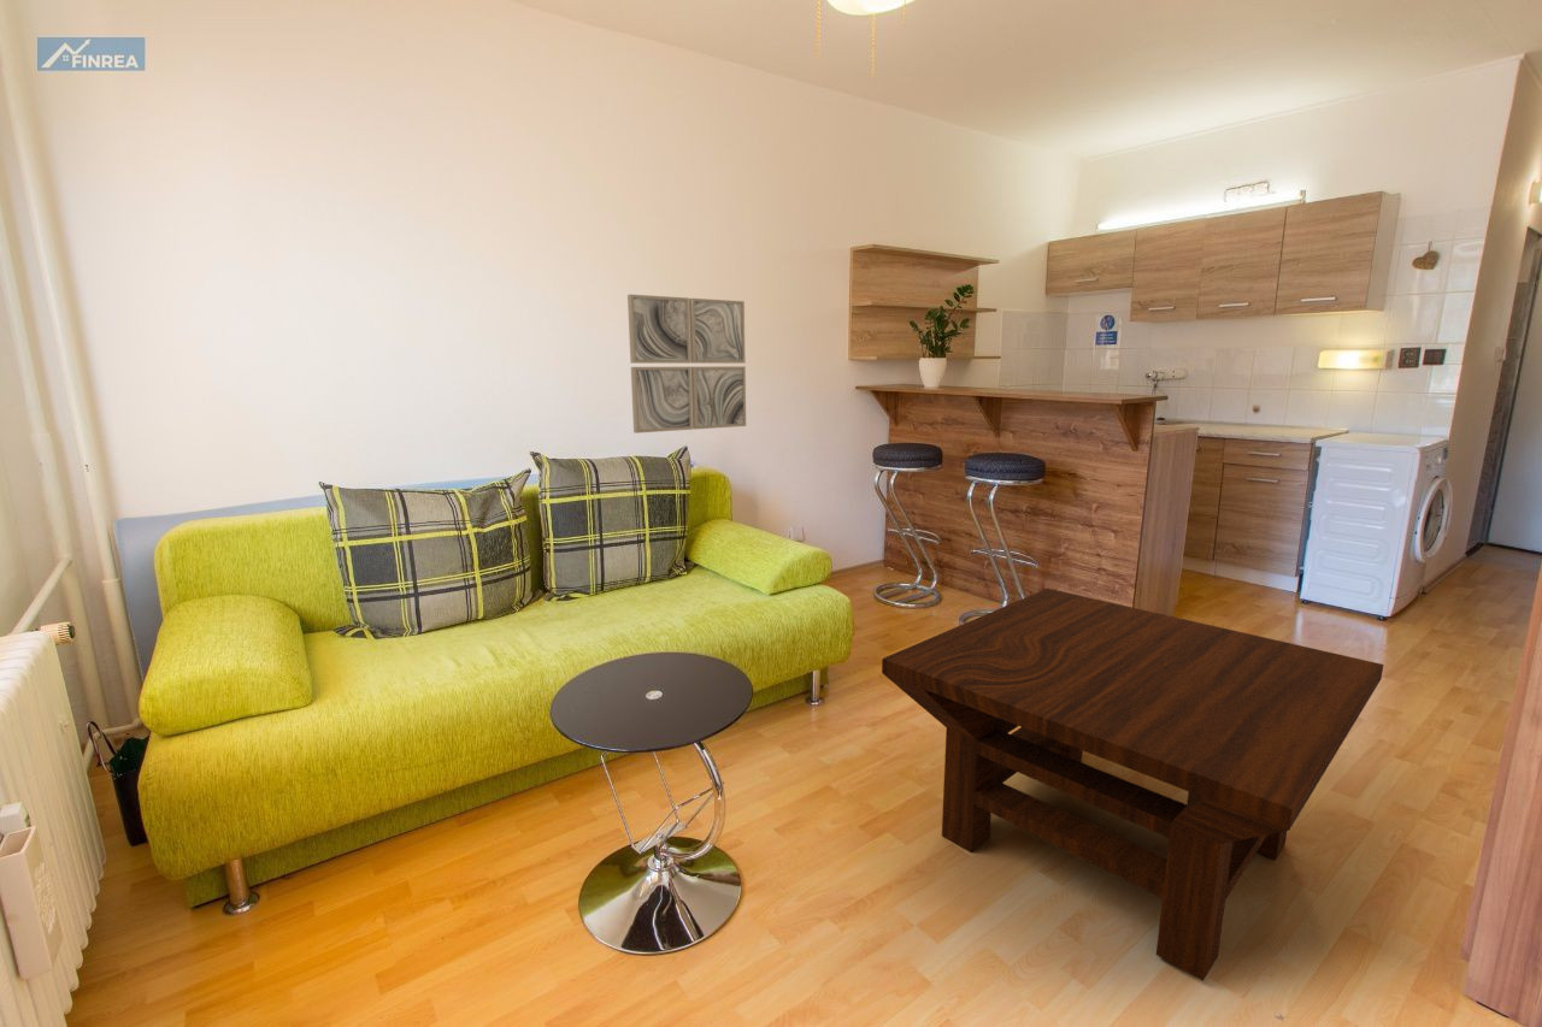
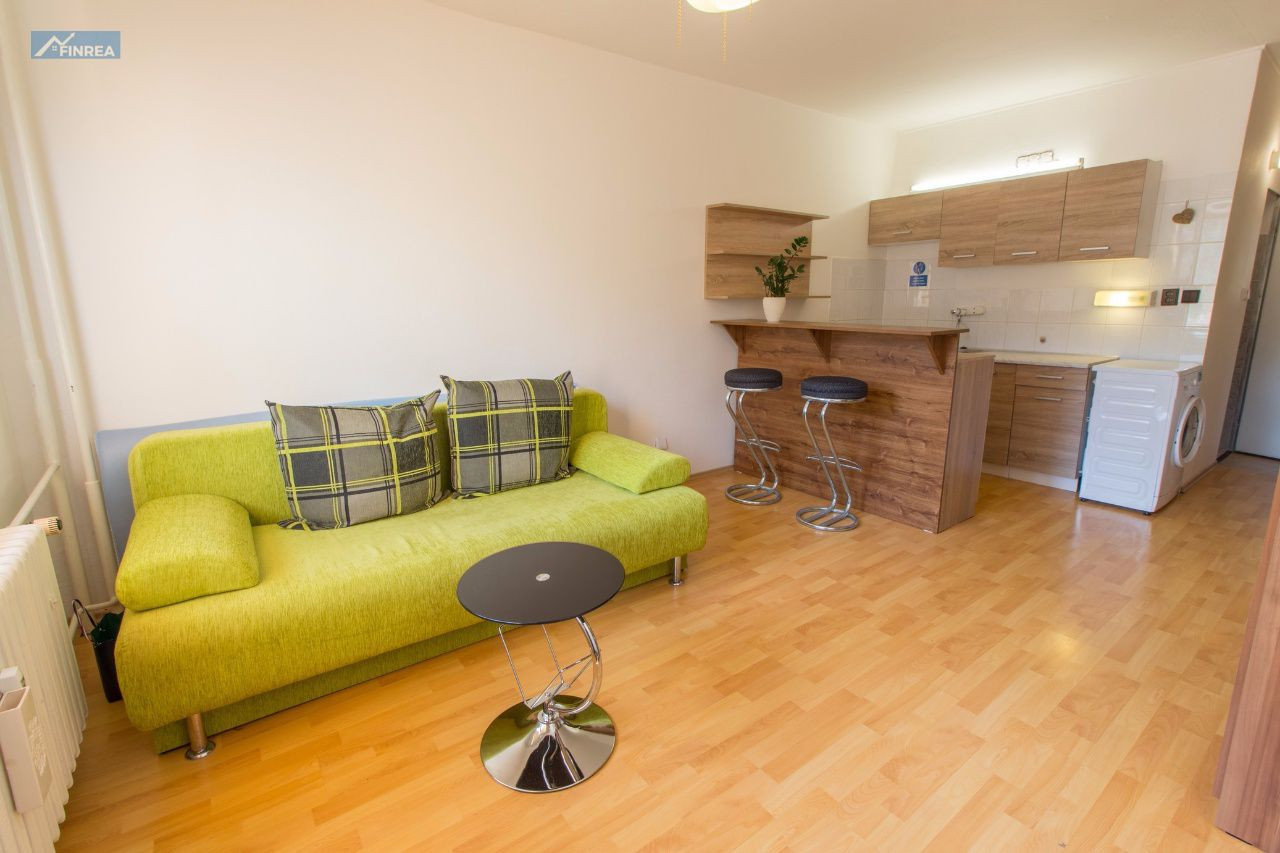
- wall art [626,294,747,435]
- coffee table [881,588,1384,982]
